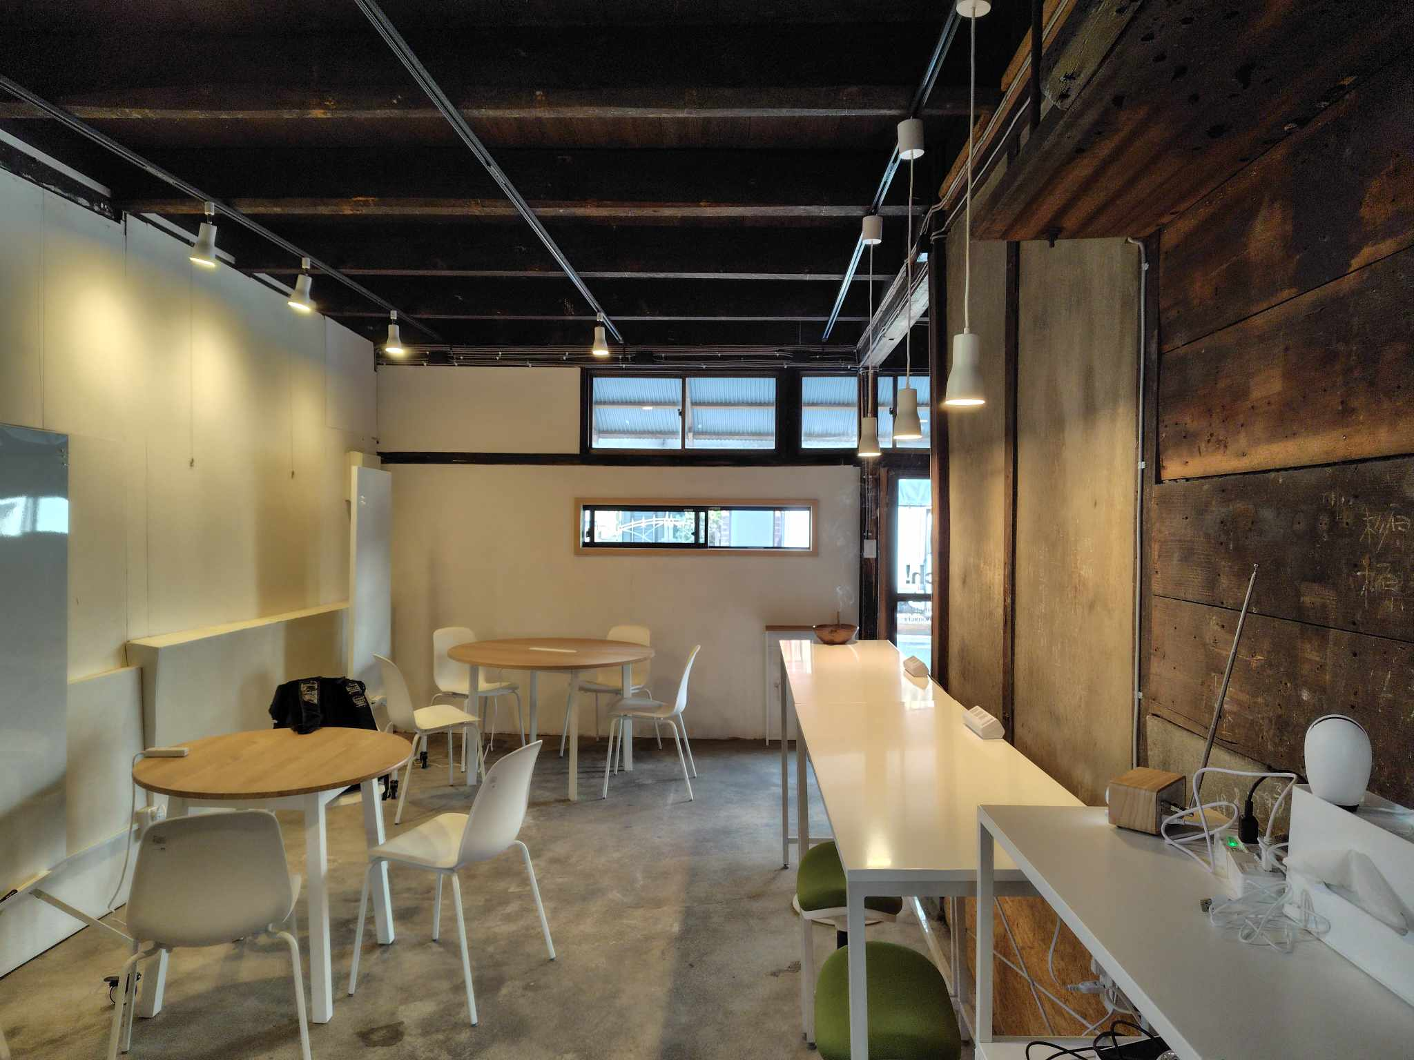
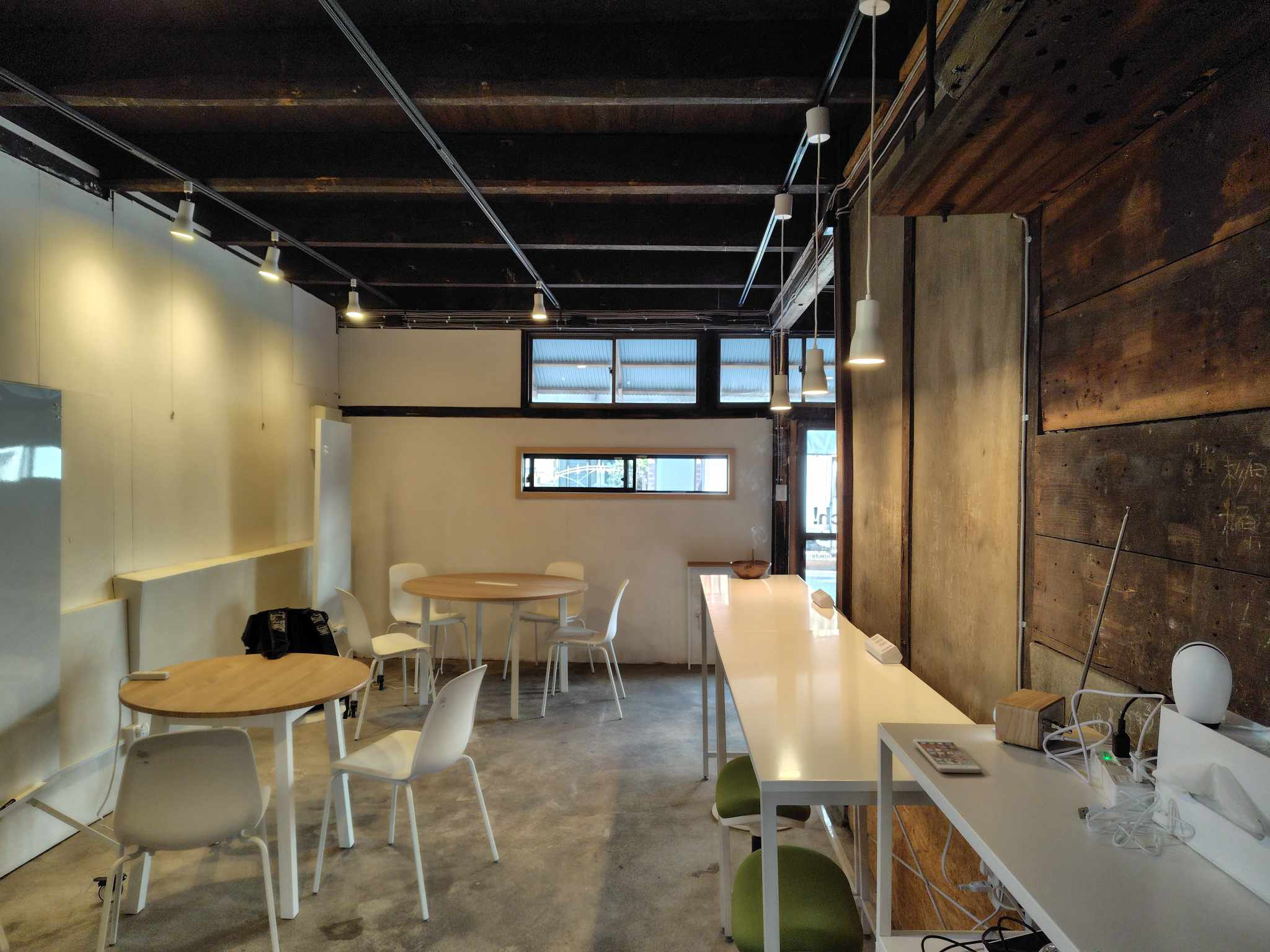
+ smartphone [912,738,982,774]
